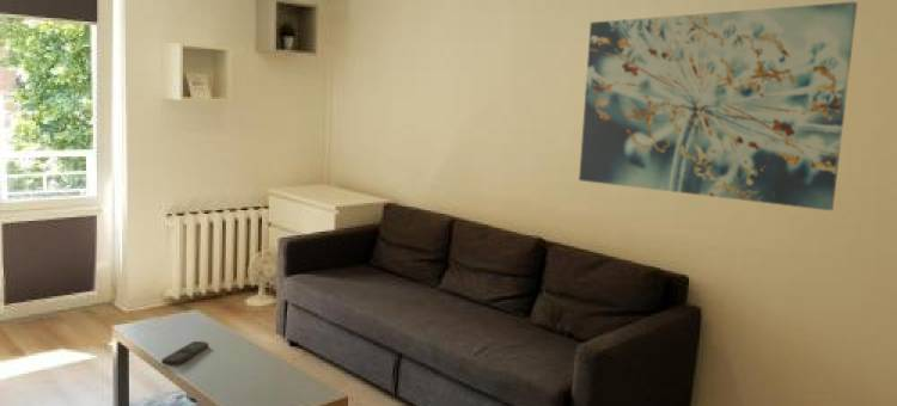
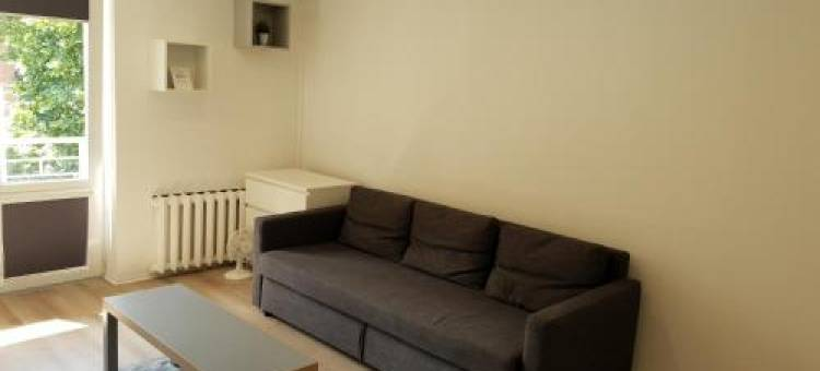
- wall art [578,1,859,211]
- remote control [160,340,209,367]
